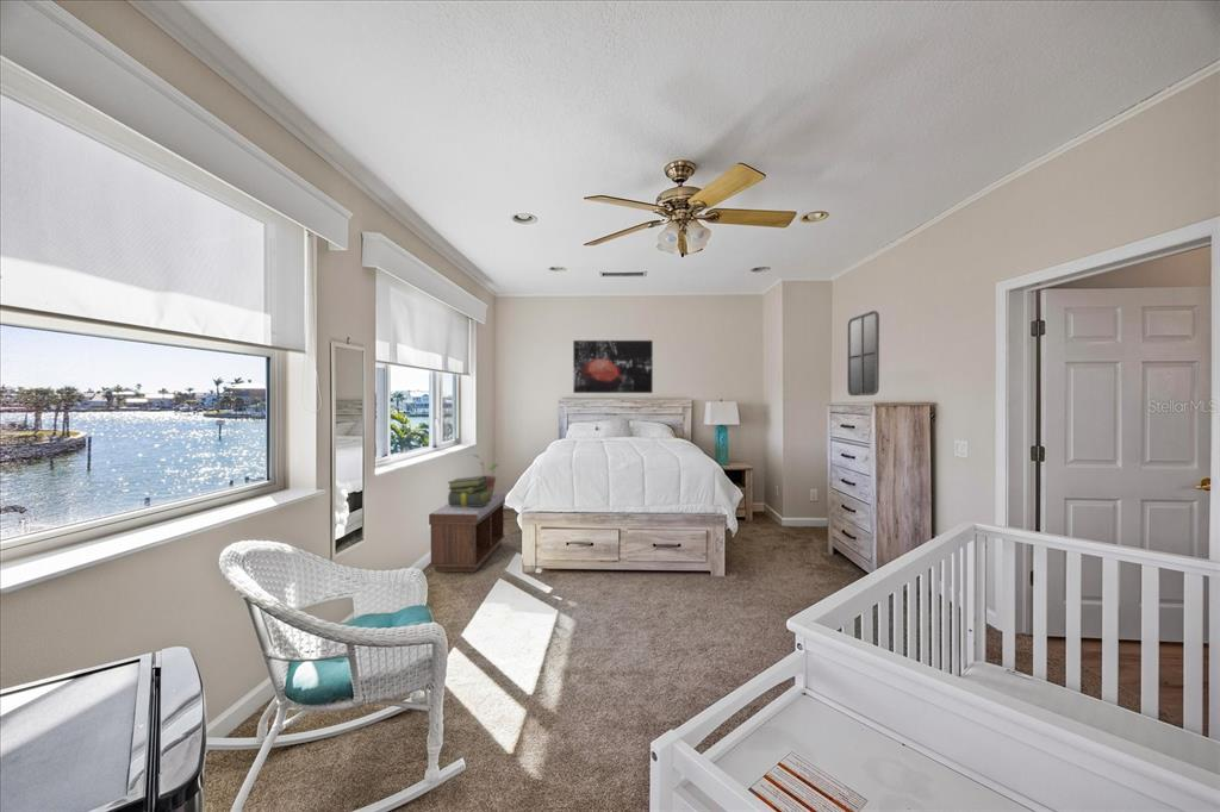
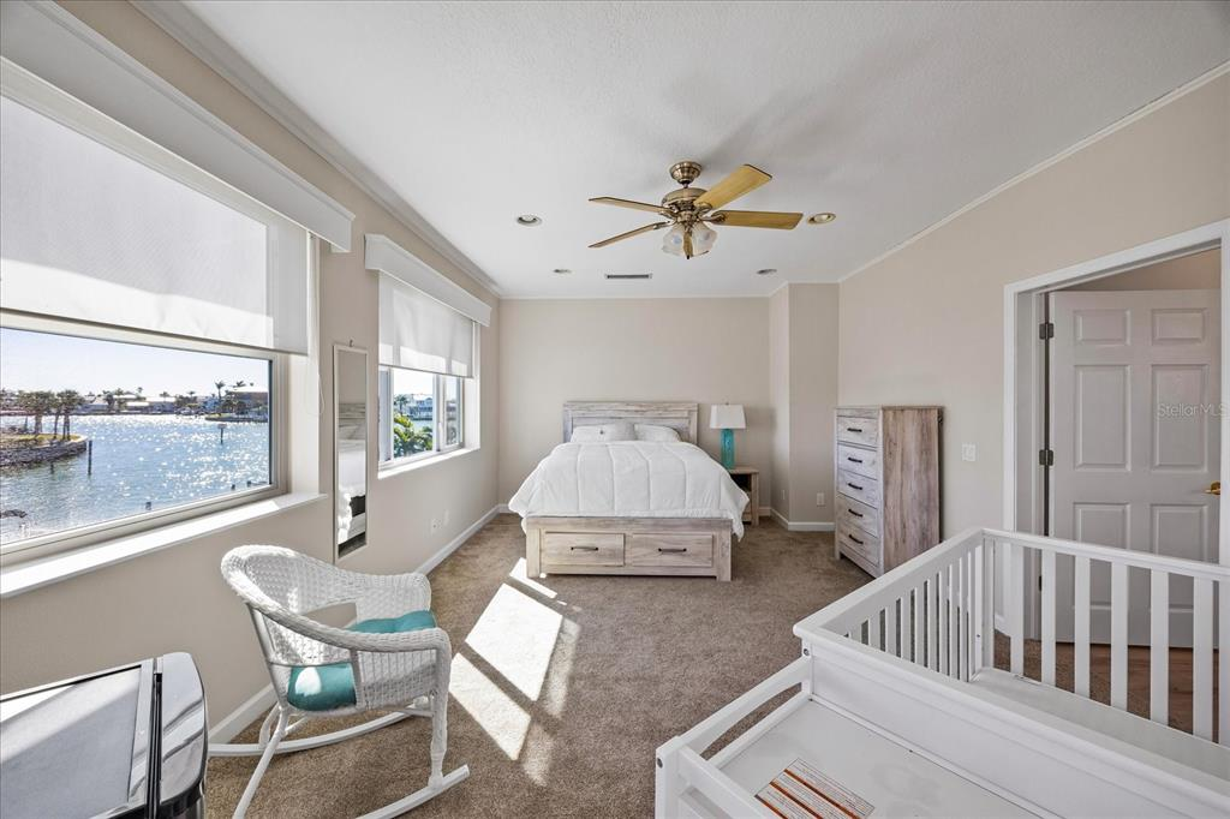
- home mirror [846,310,880,396]
- potted plant [472,454,500,496]
- stack of books [447,475,493,507]
- bench [428,492,506,573]
- wall art [572,339,654,394]
